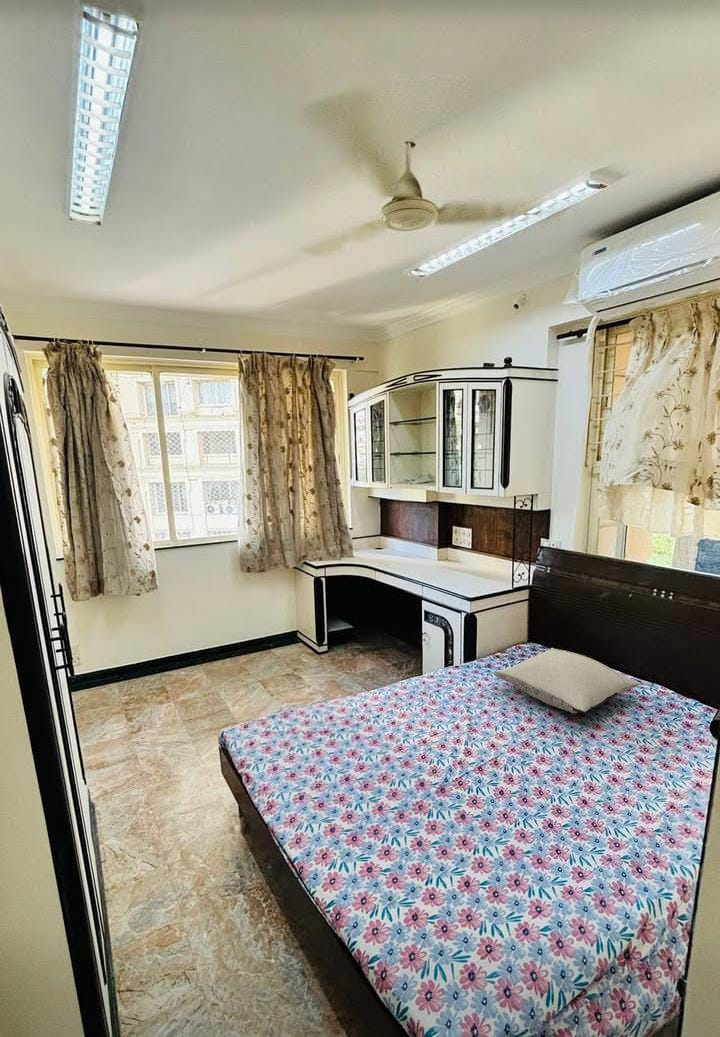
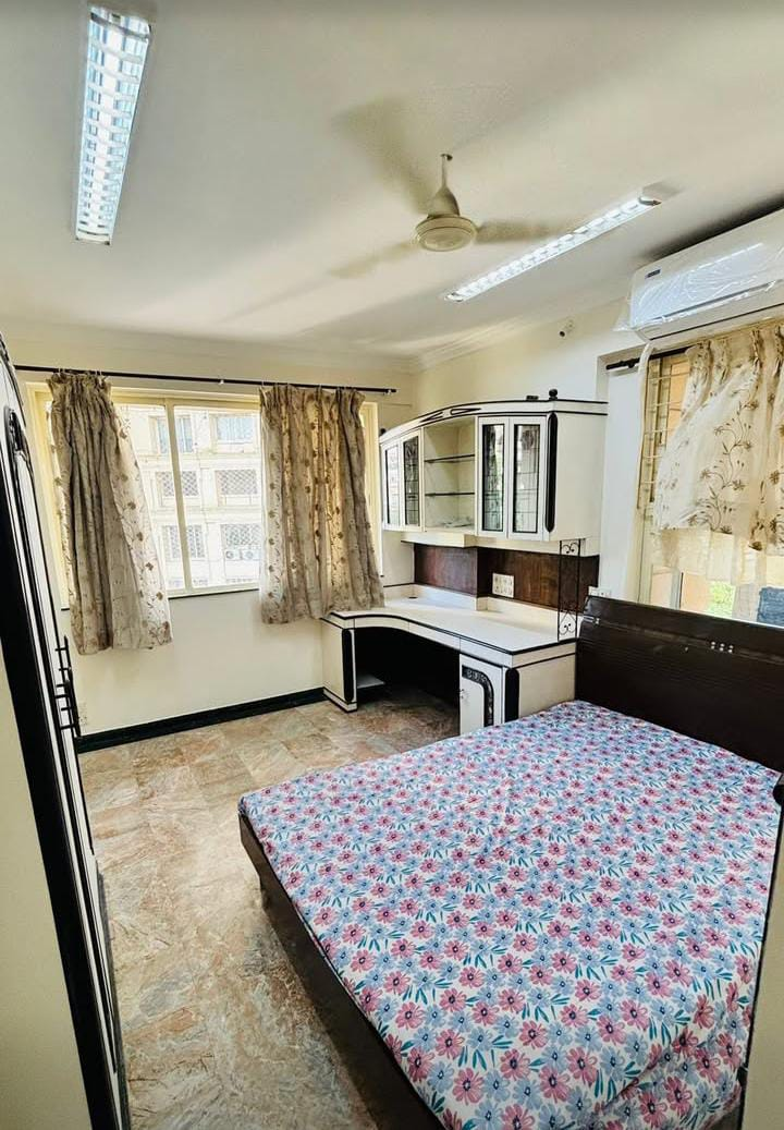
- pillow [493,647,642,714]
